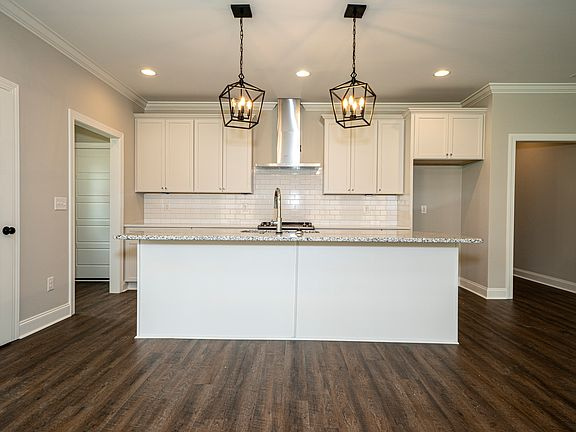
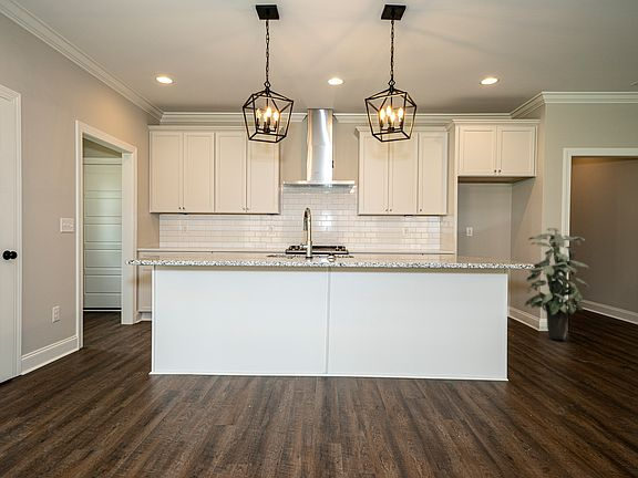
+ indoor plant [524,227,590,341]
